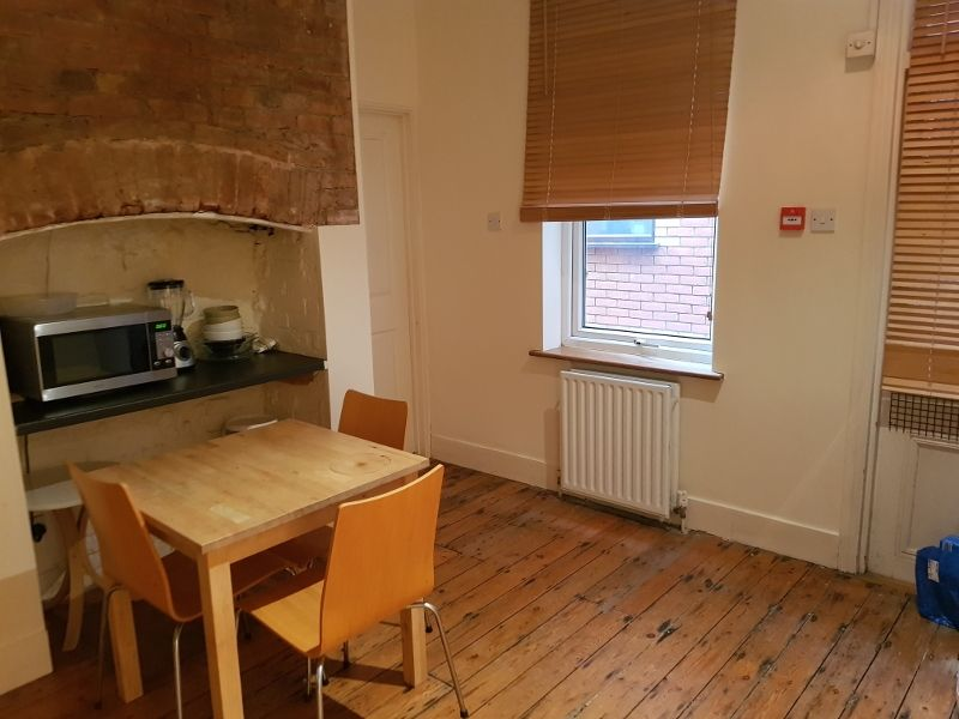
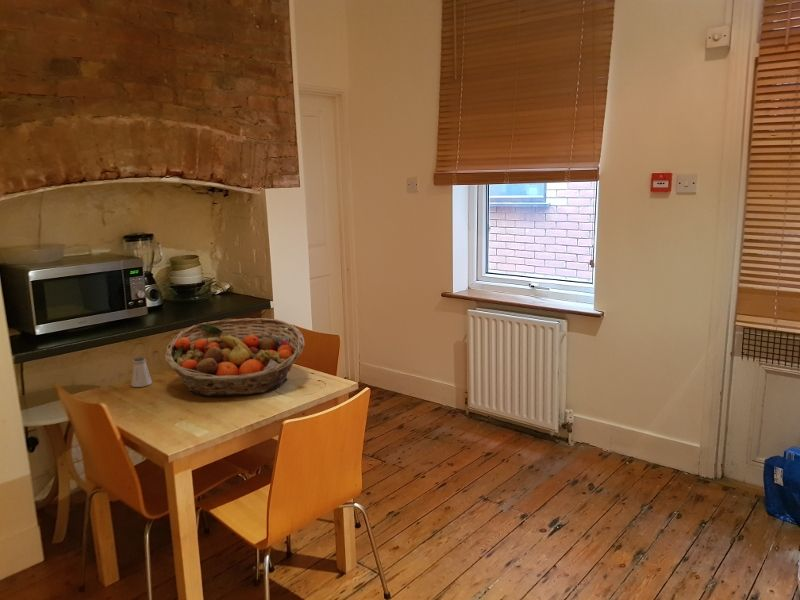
+ saltshaker [130,356,153,388]
+ fruit basket [164,317,306,397]
